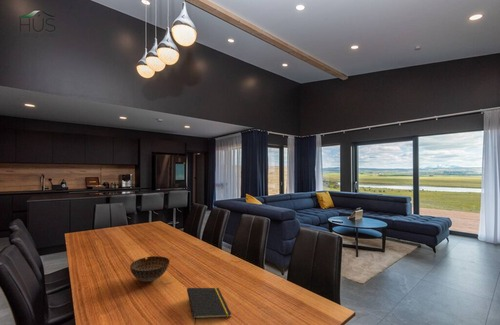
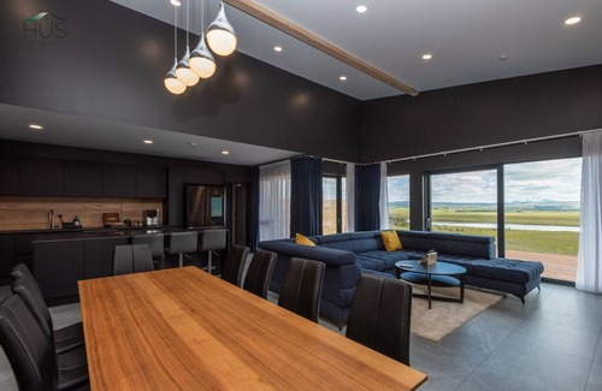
- bowl [129,255,170,282]
- notepad [186,287,232,325]
